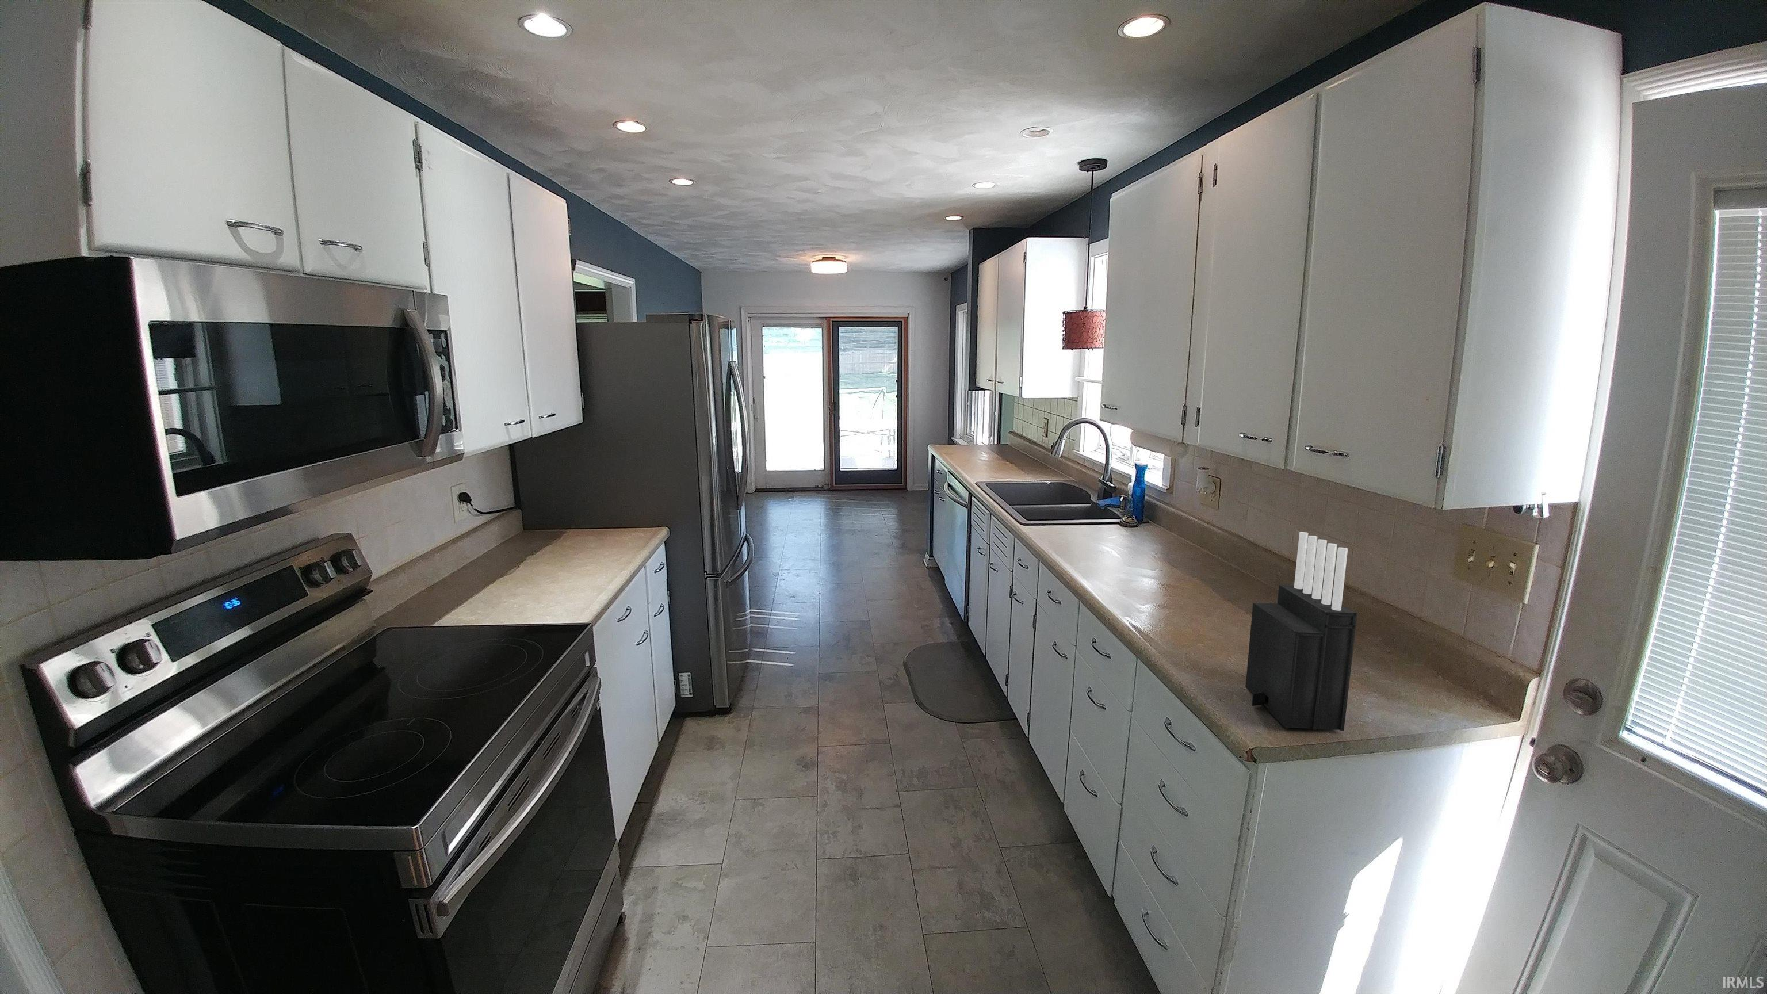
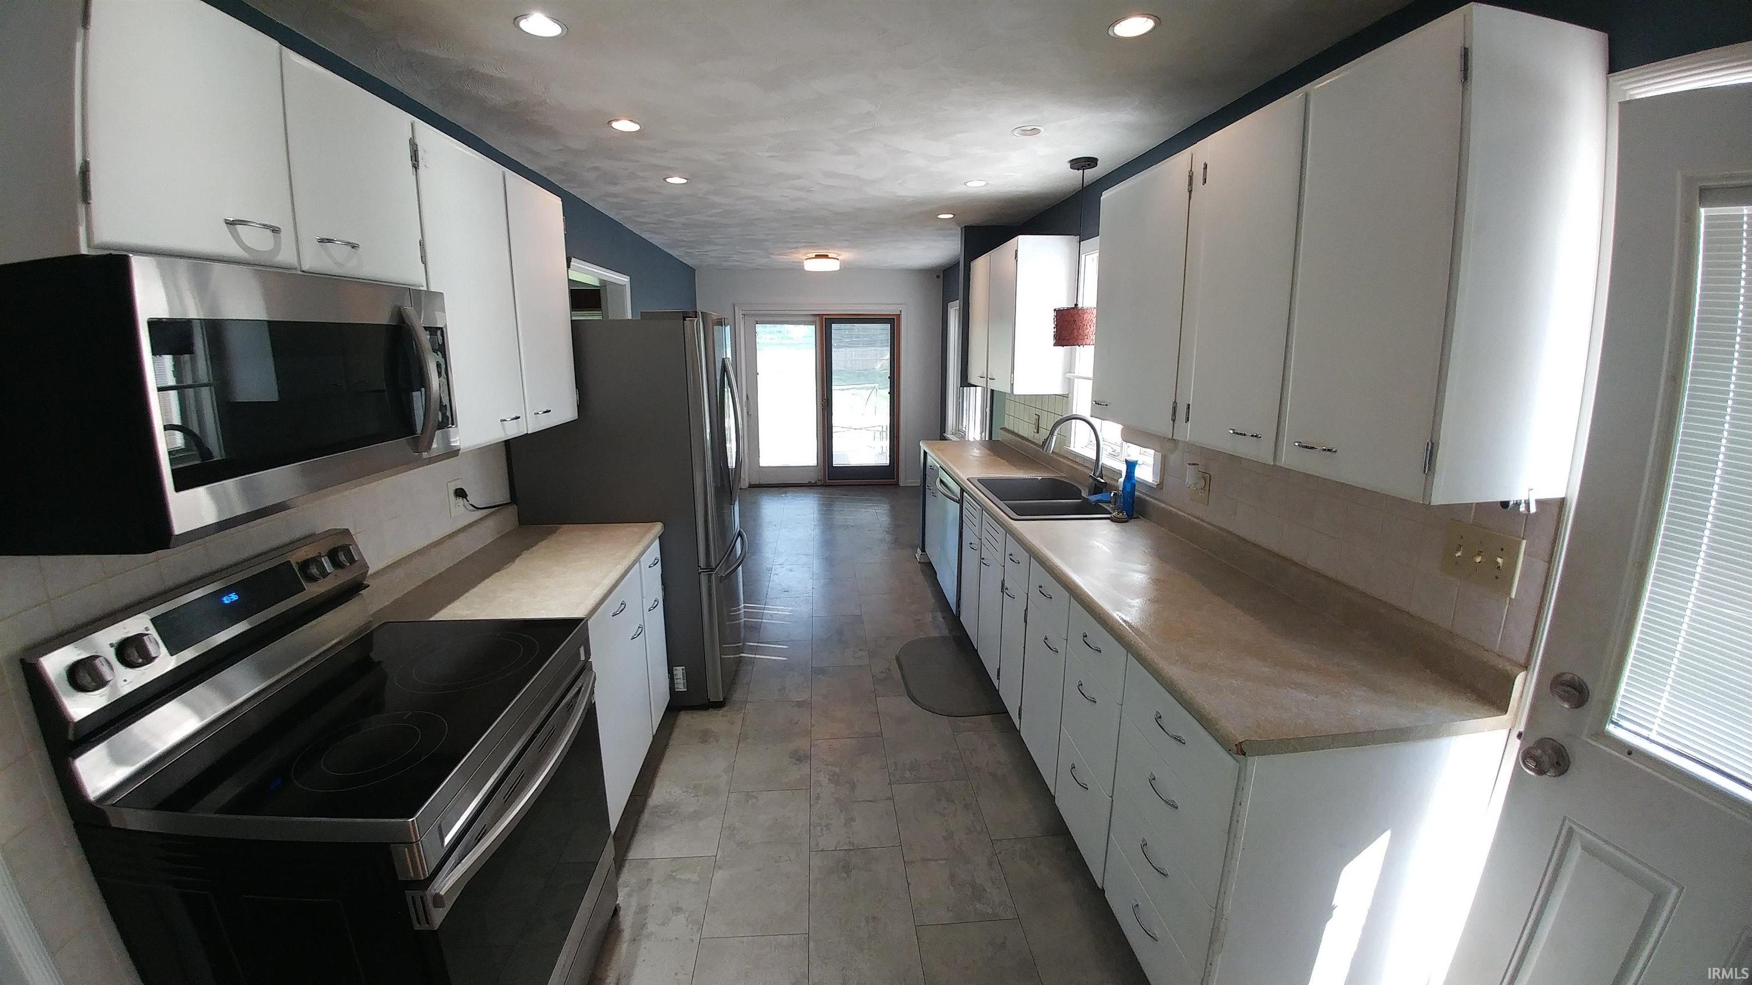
- knife block [1245,532,1358,731]
